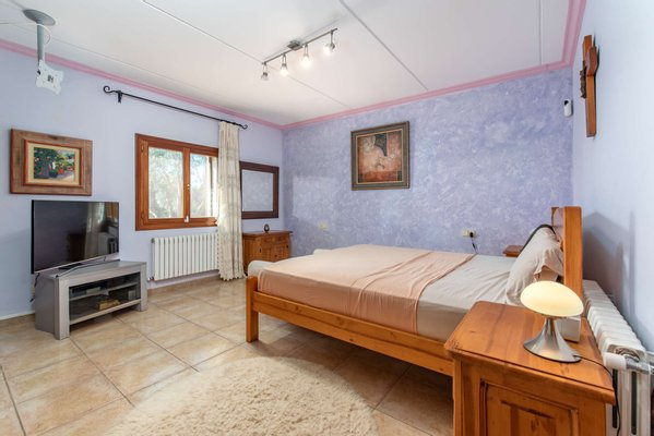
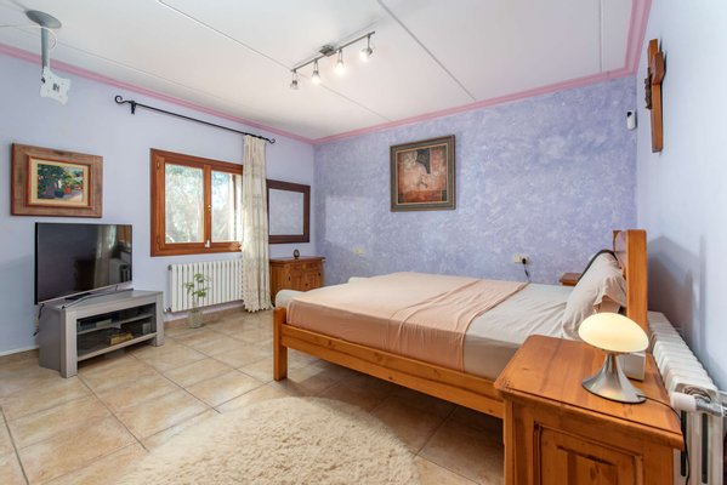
+ house plant [181,272,212,330]
